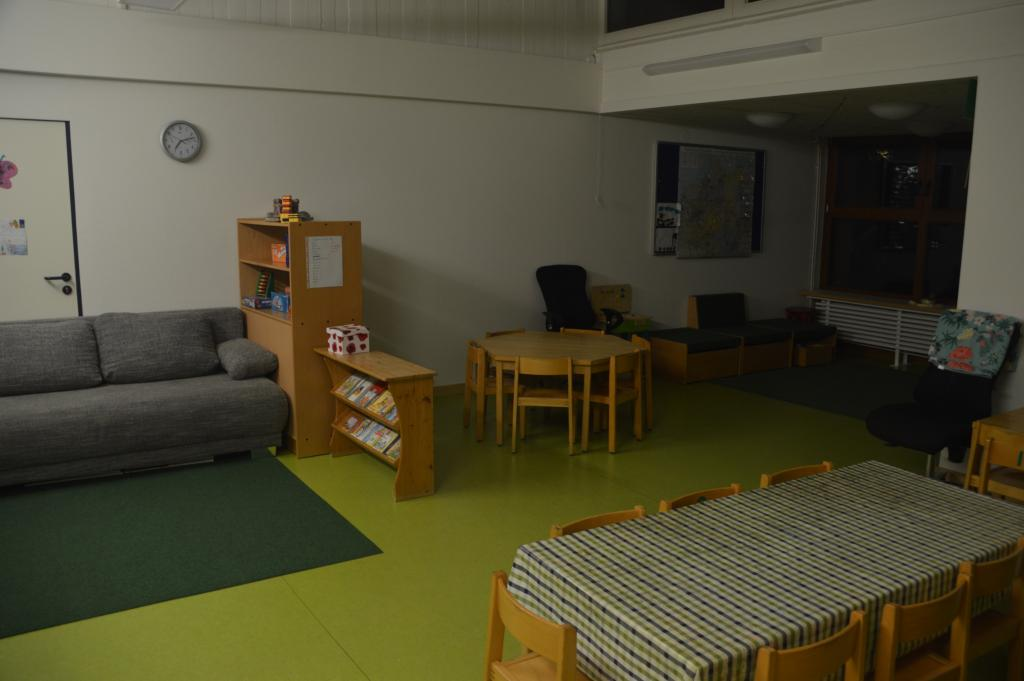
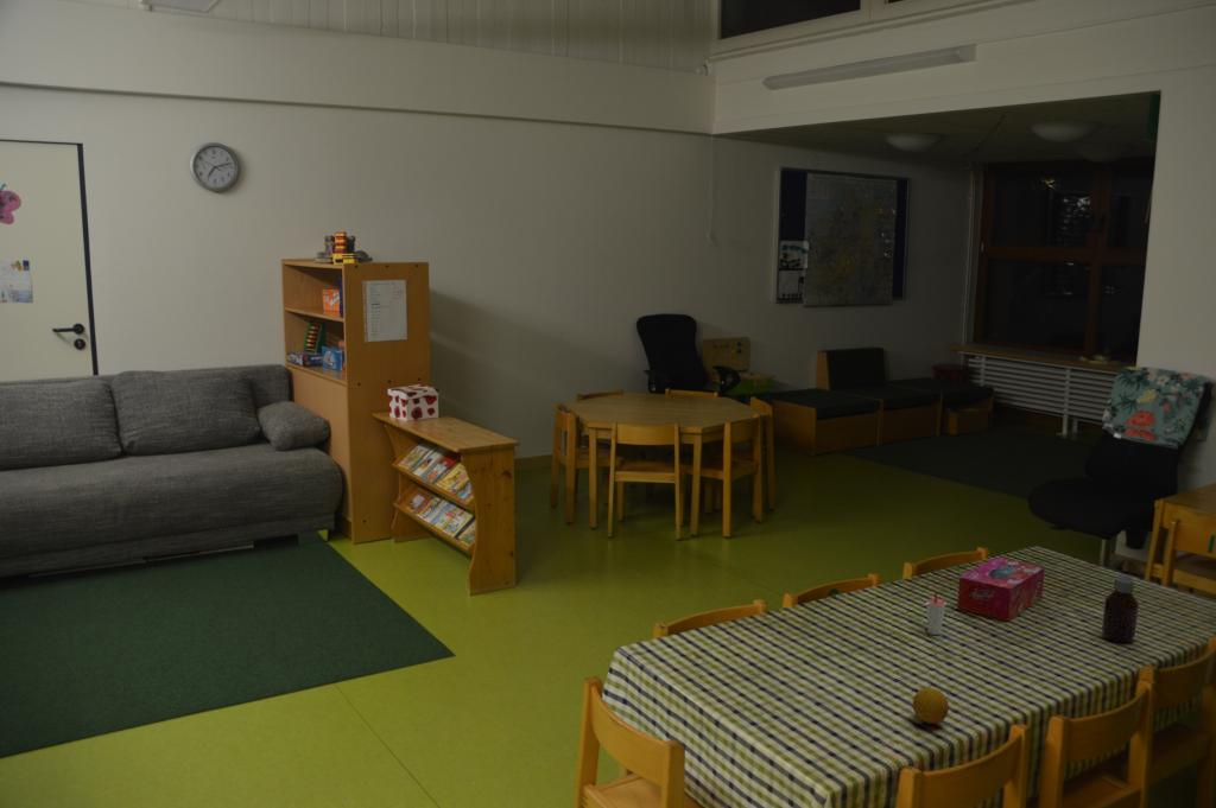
+ bottle [1101,574,1140,643]
+ fruit [912,685,950,725]
+ tissue box [956,556,1046,623]
+ cup [925,591,946,636]
